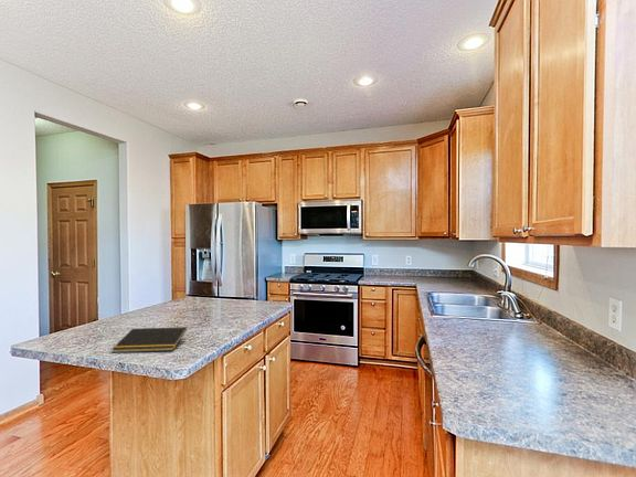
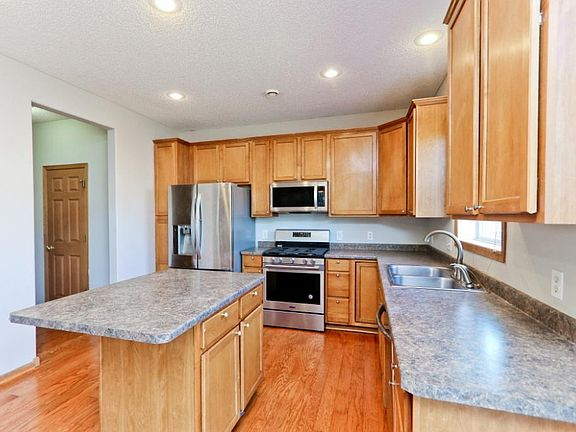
- notepad [110,326,188,353]
